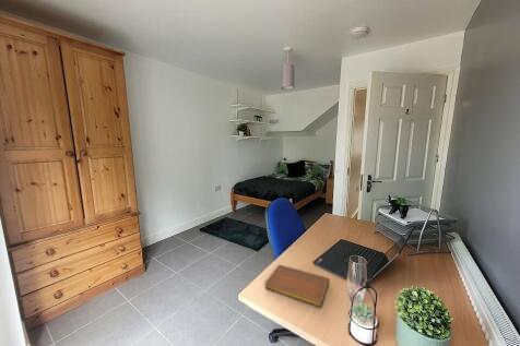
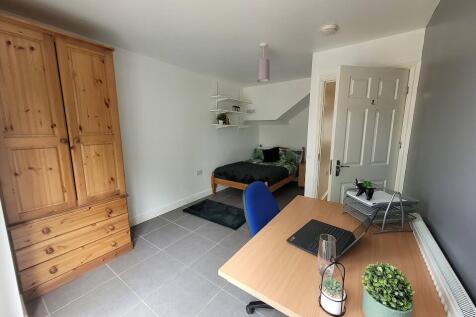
- notebook [264,264,331,309]
